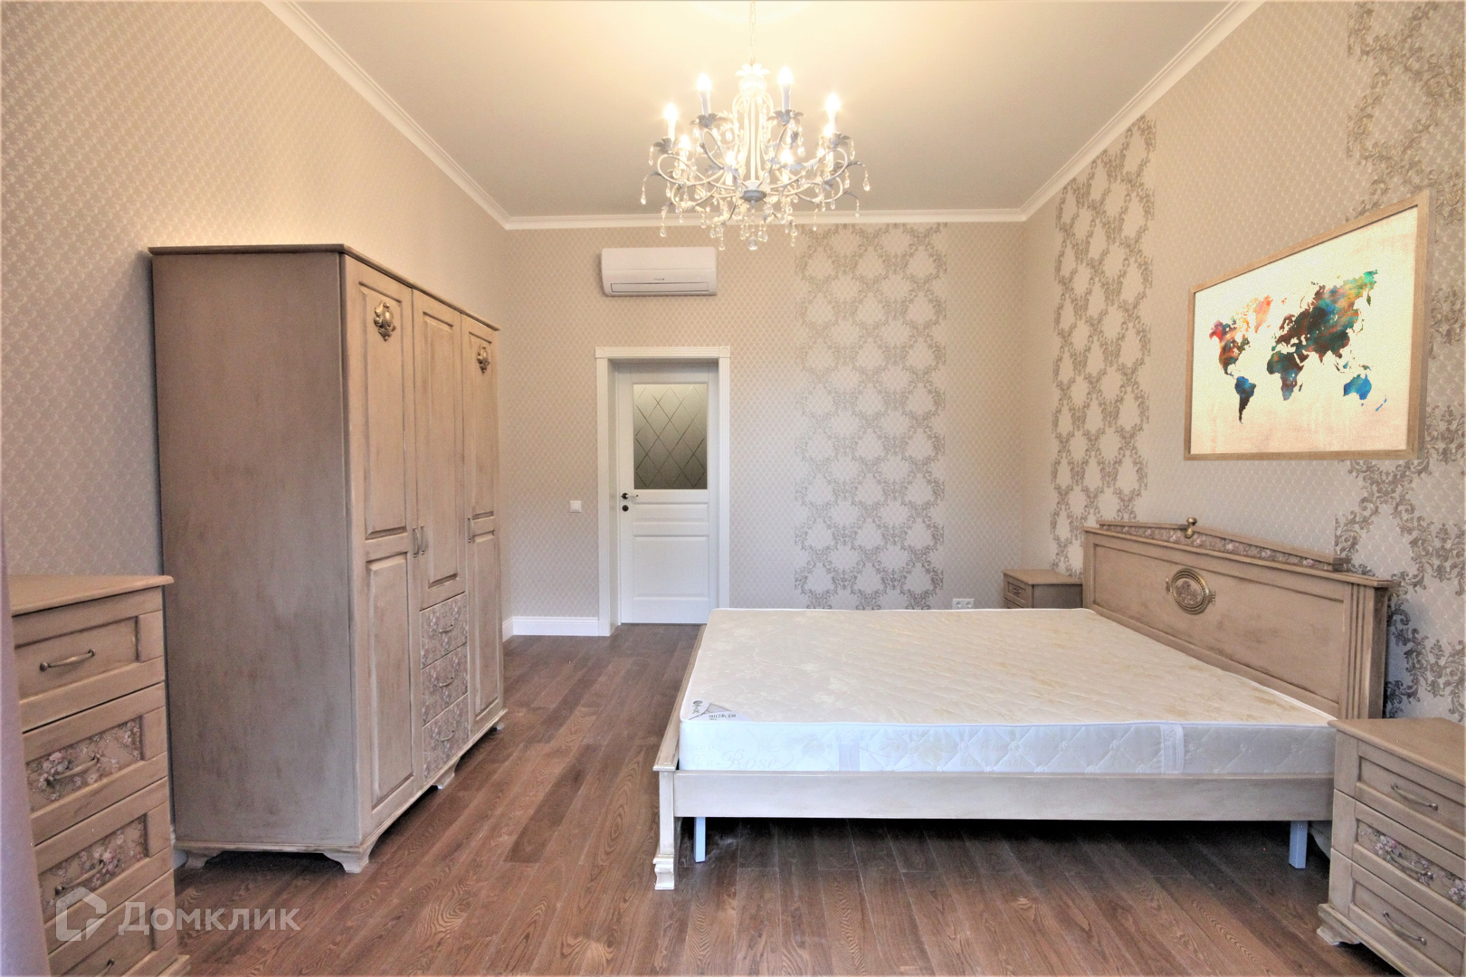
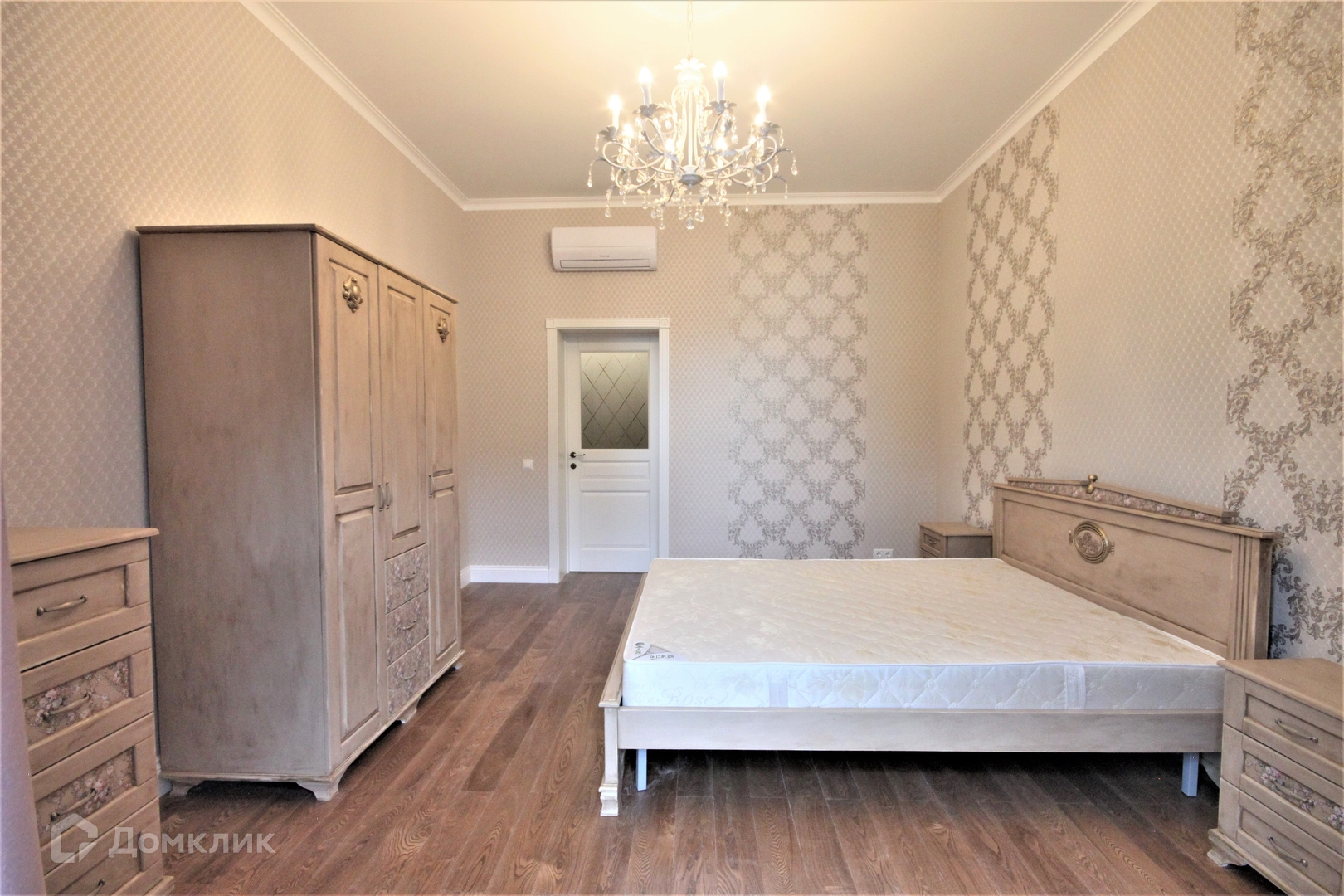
- wall art [1182,188,1438,461]
